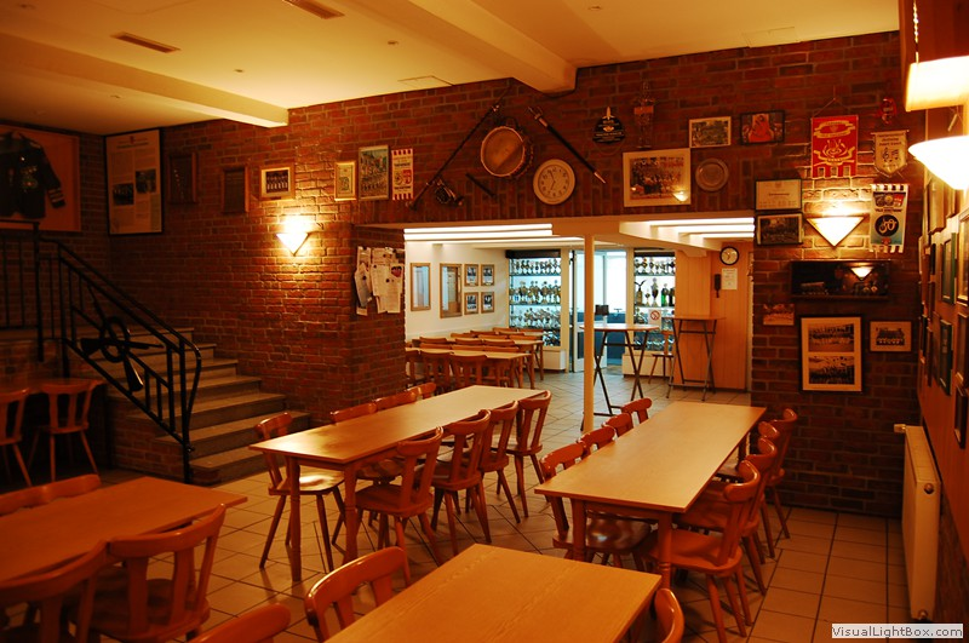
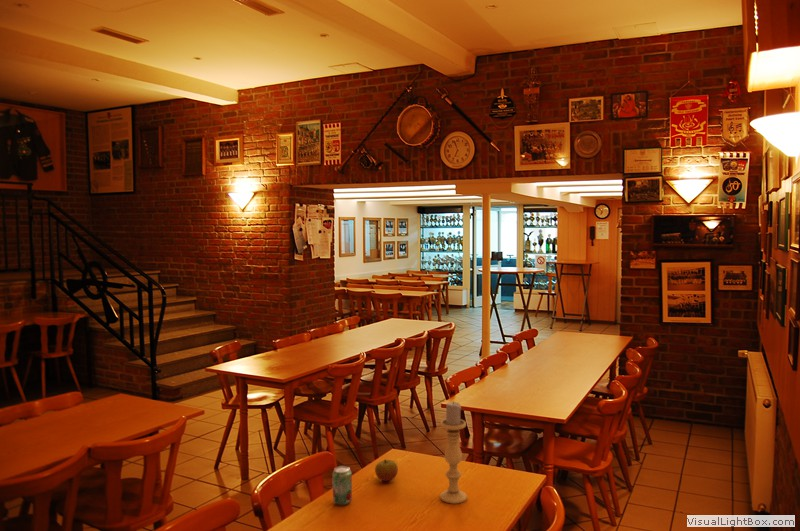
+ beverage can [332,465,353,506]
+ candle holder [439,400,468,505]
+ apple [374,458,399,482]
